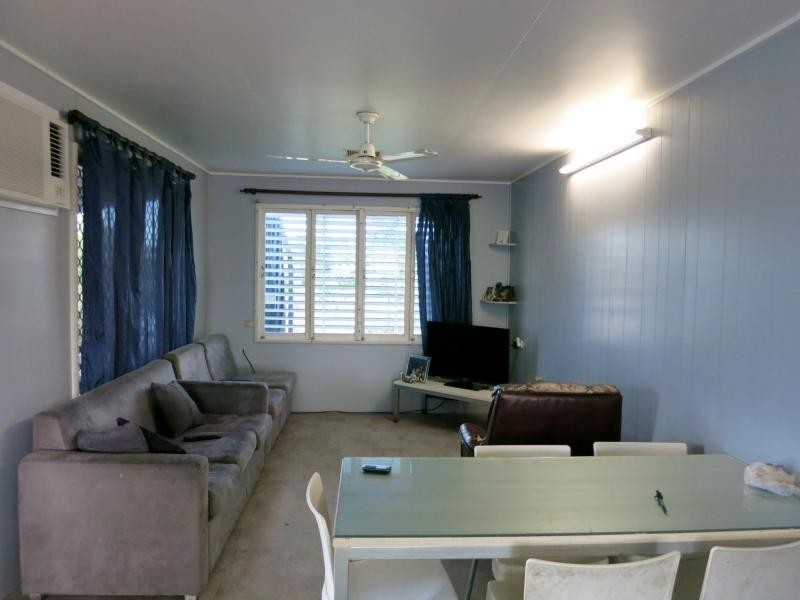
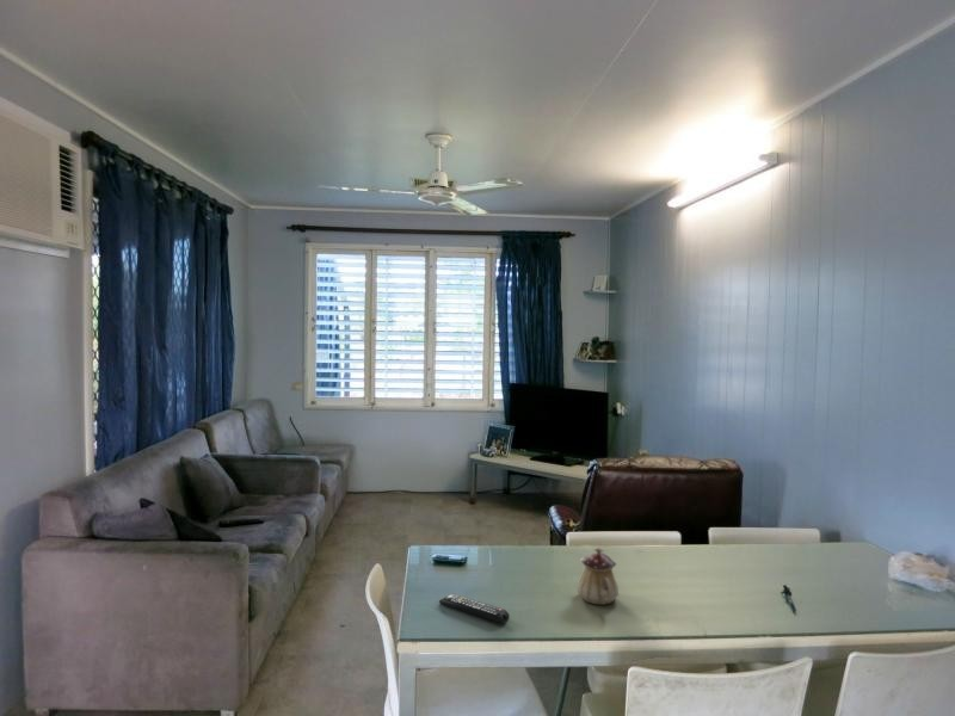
+ remote control [438,592,511,625]
+ teapot [577,547,620,606]
